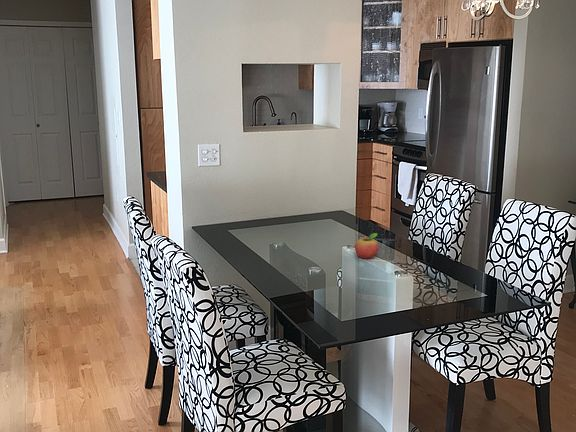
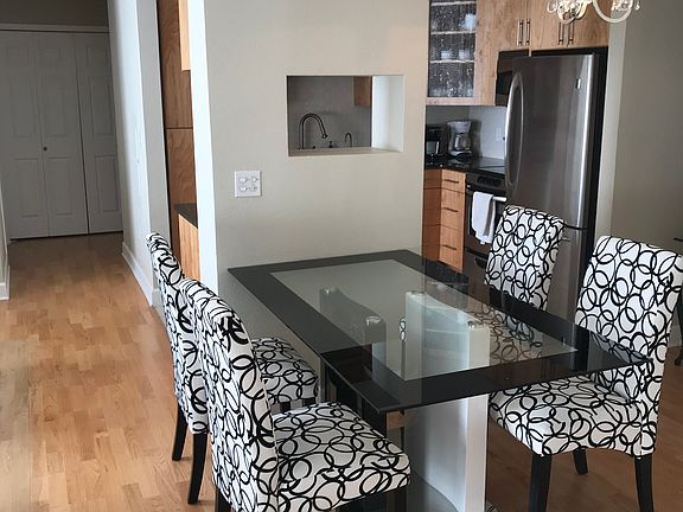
- fruit [354,232,380,260]
